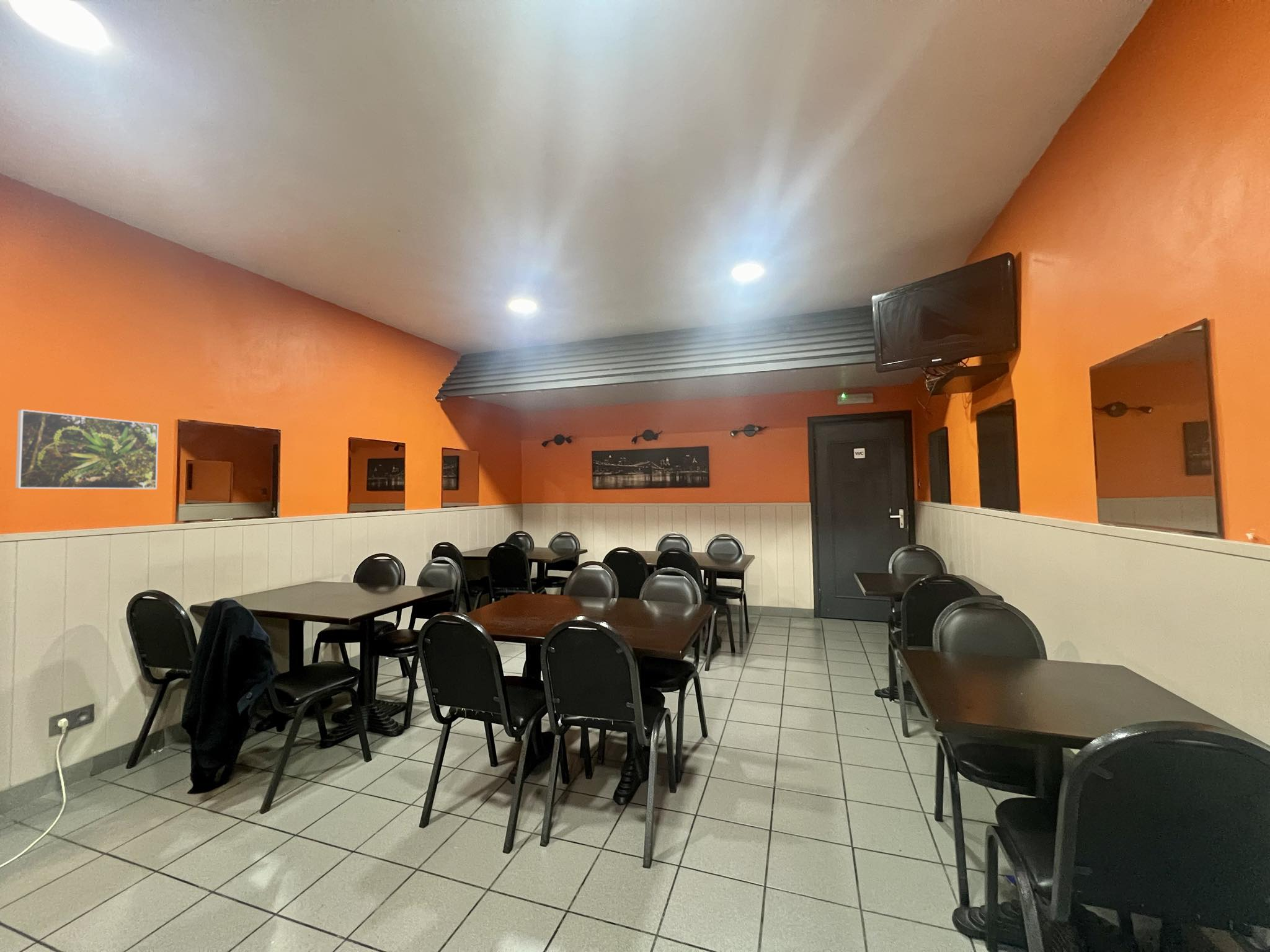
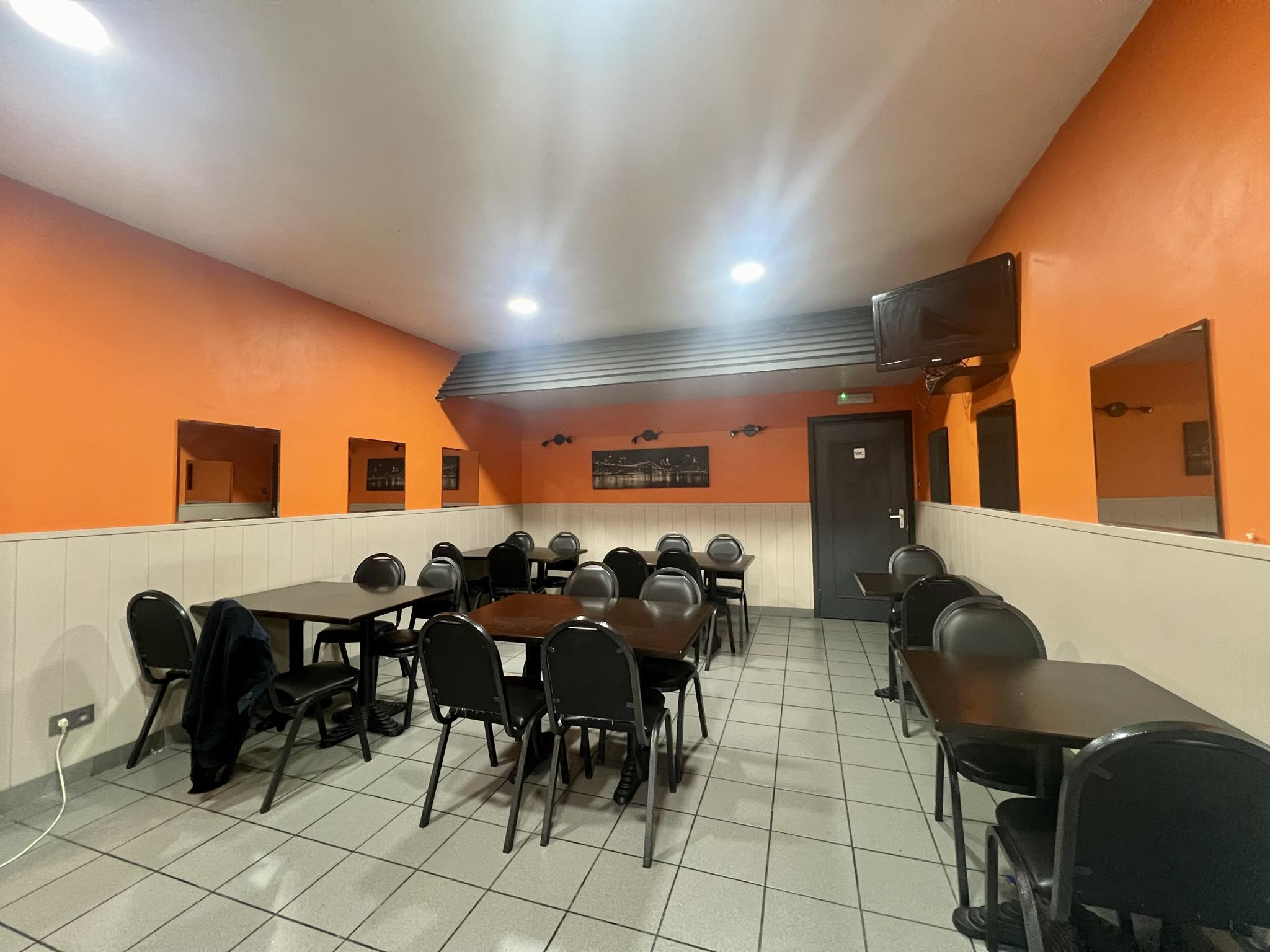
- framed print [15,409,159,490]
